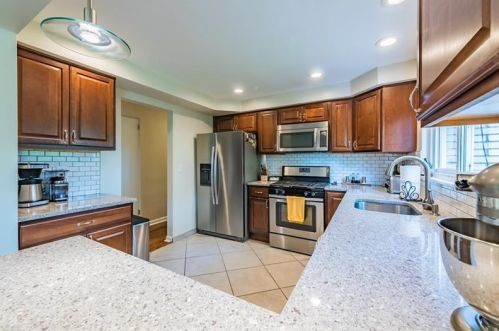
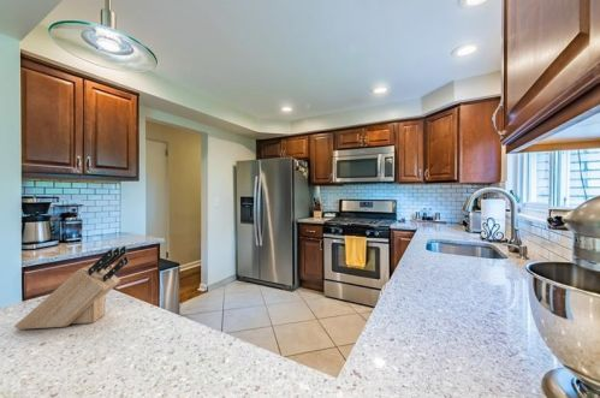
+ knife block [13,245,130,331]
